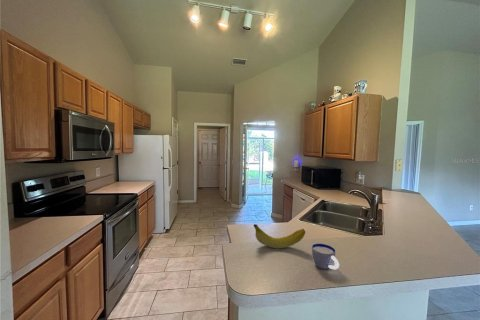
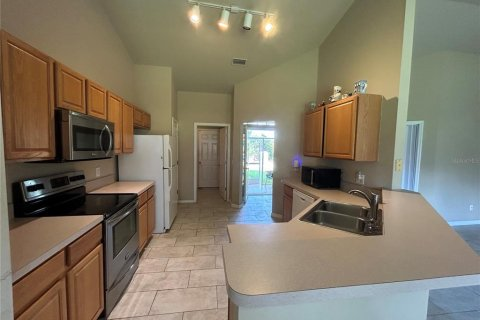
- fruit [253,223,306,249]
- cup [311,243,340,270]
